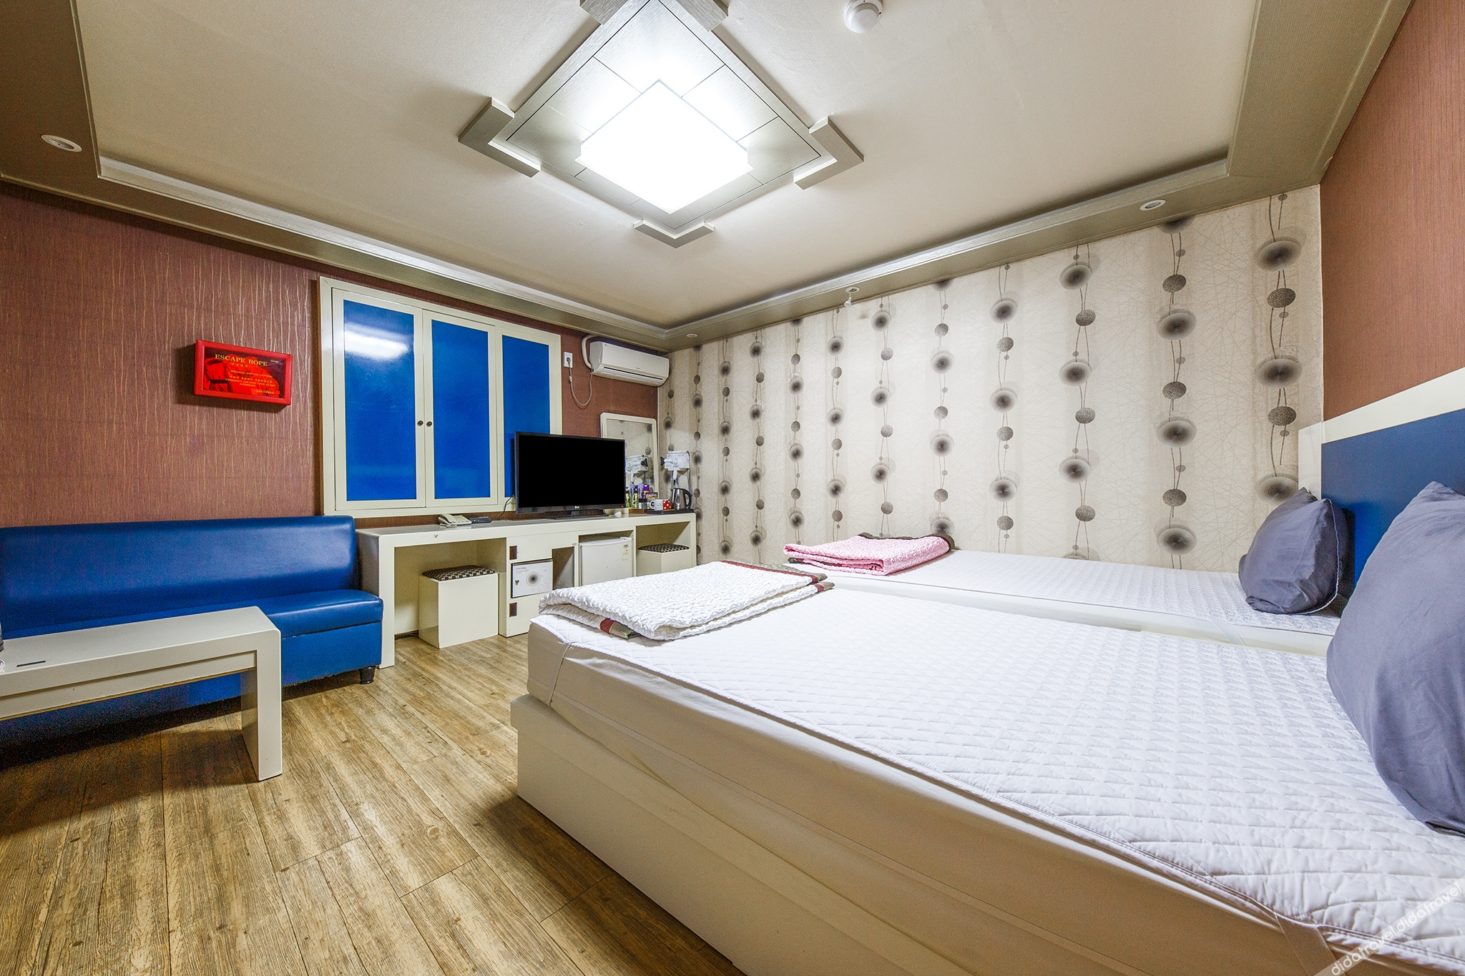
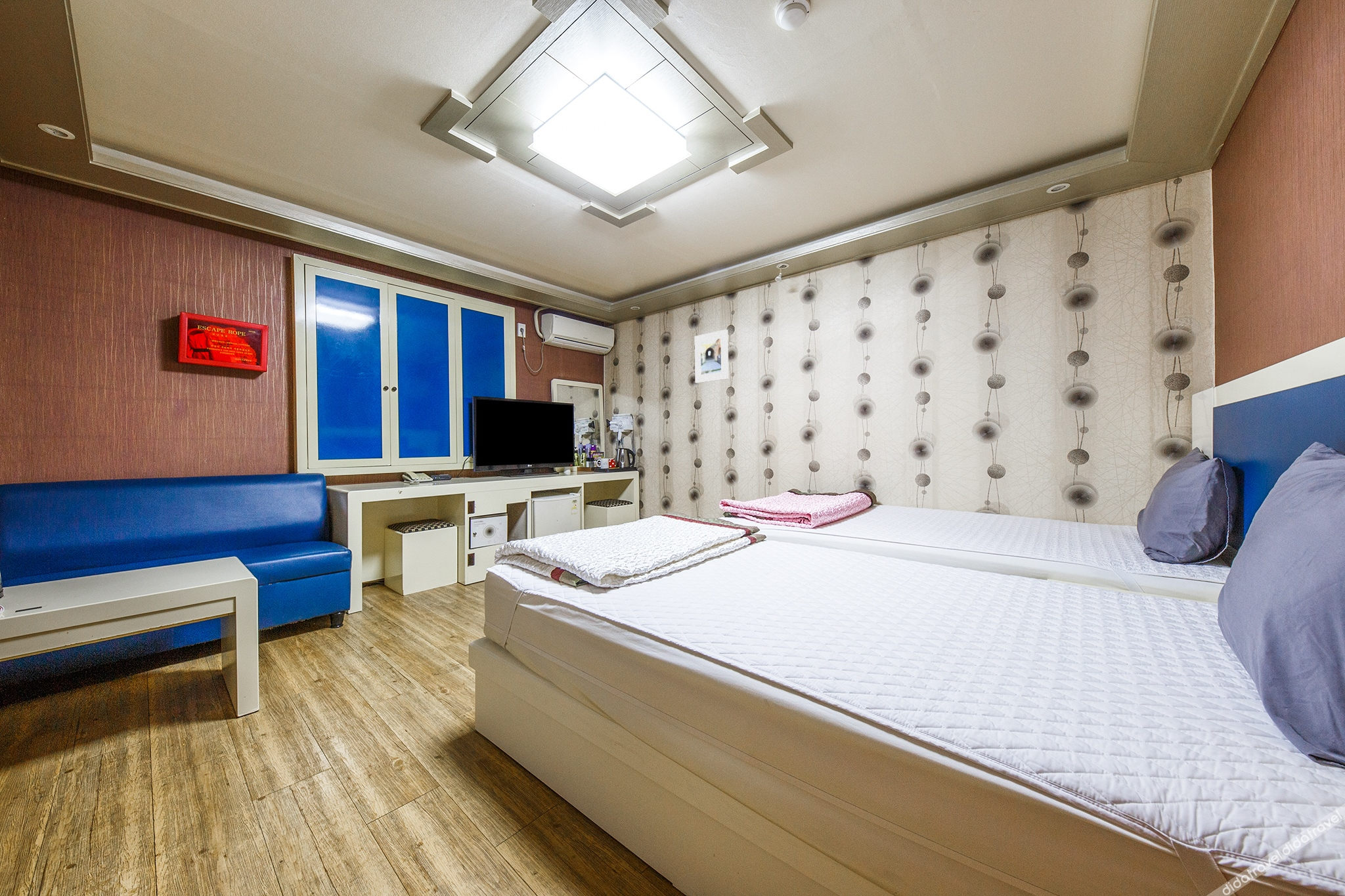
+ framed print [694,329,729,384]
